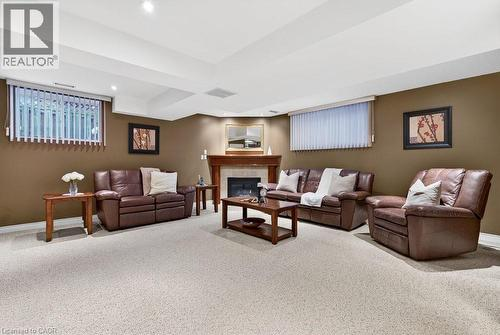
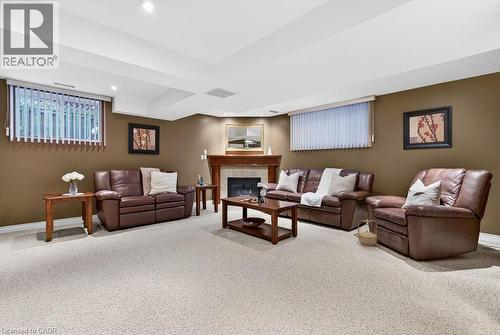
+ basket [357,219,378,247]
